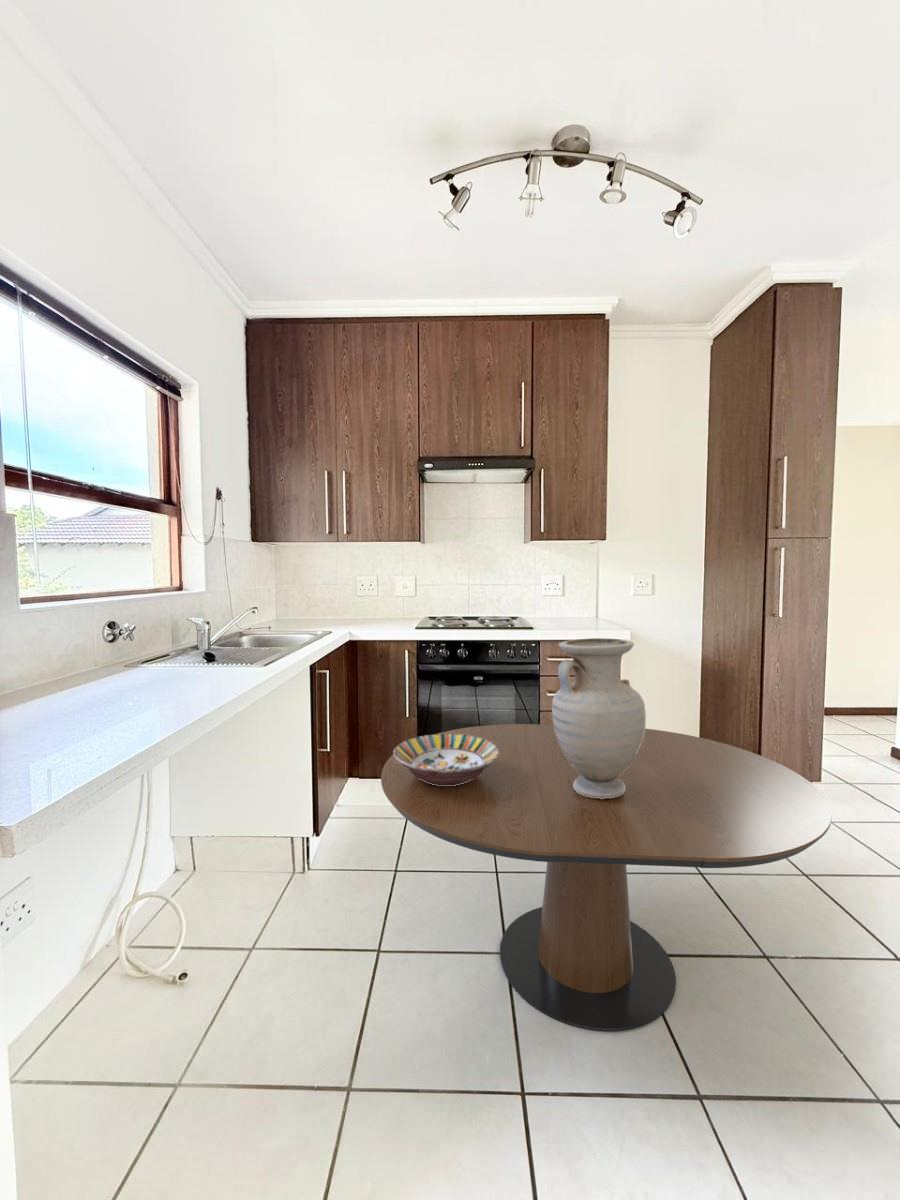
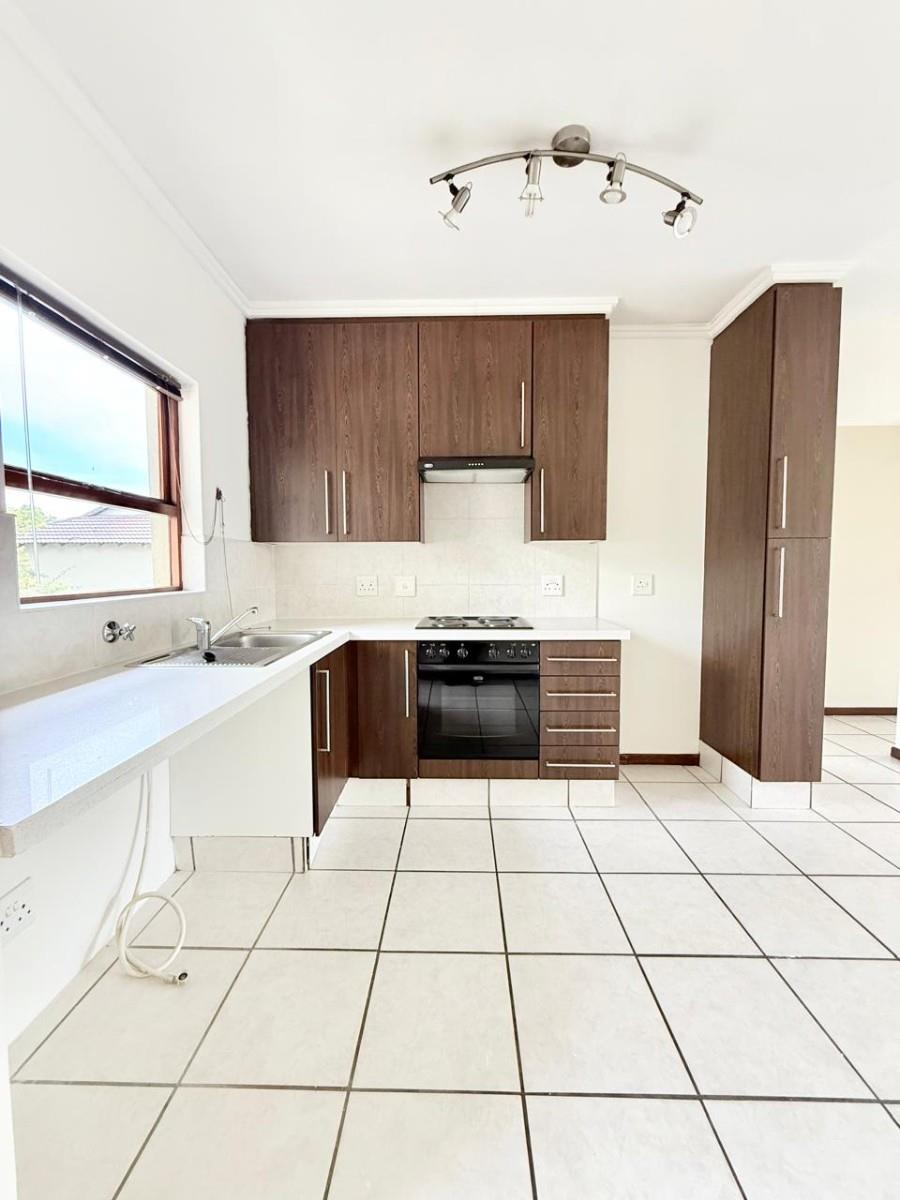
- vase [551,637,647,799]
- serving bowl [392,733,499,786]
- dining table [380,723,833,1032]
